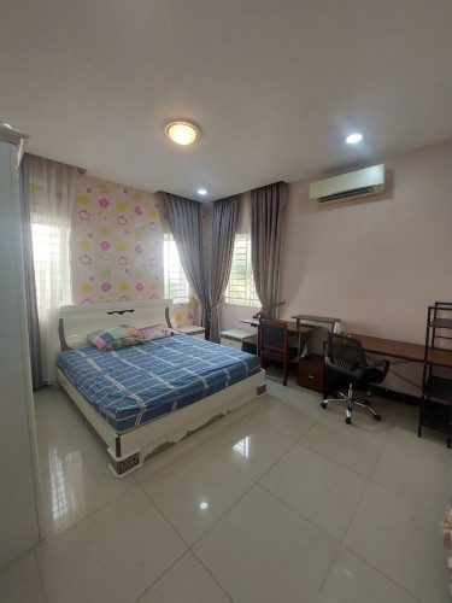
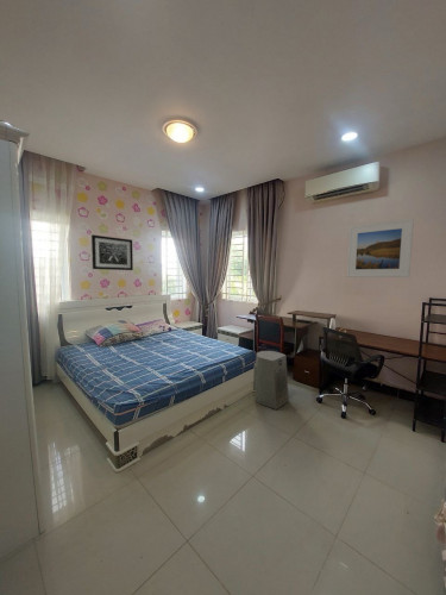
+ fan [252,350,290,411]
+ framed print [346,218,415,278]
+ wall art [90,233,134,271]
